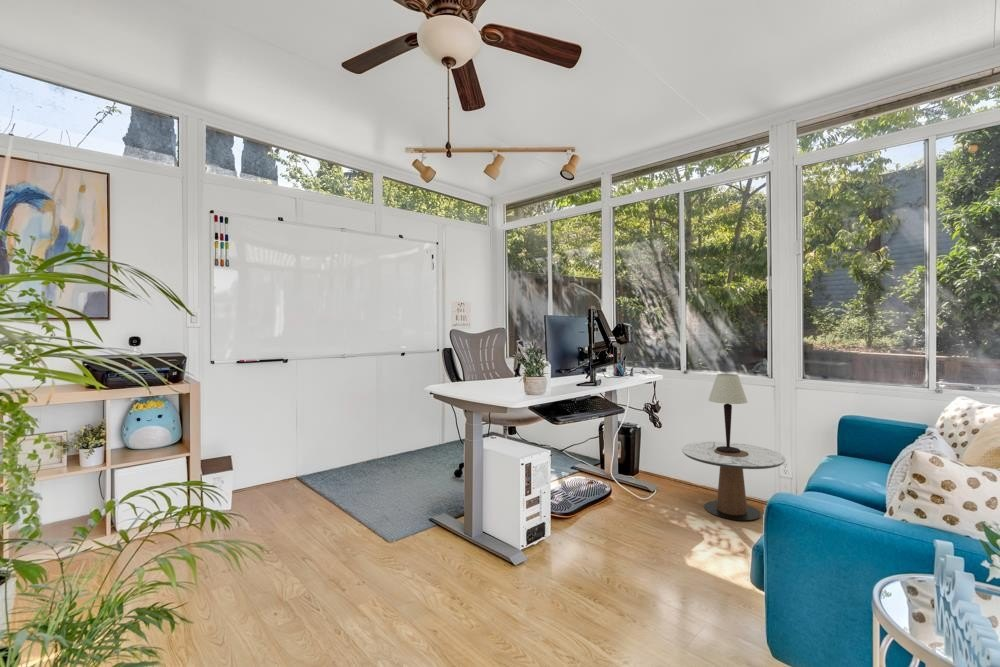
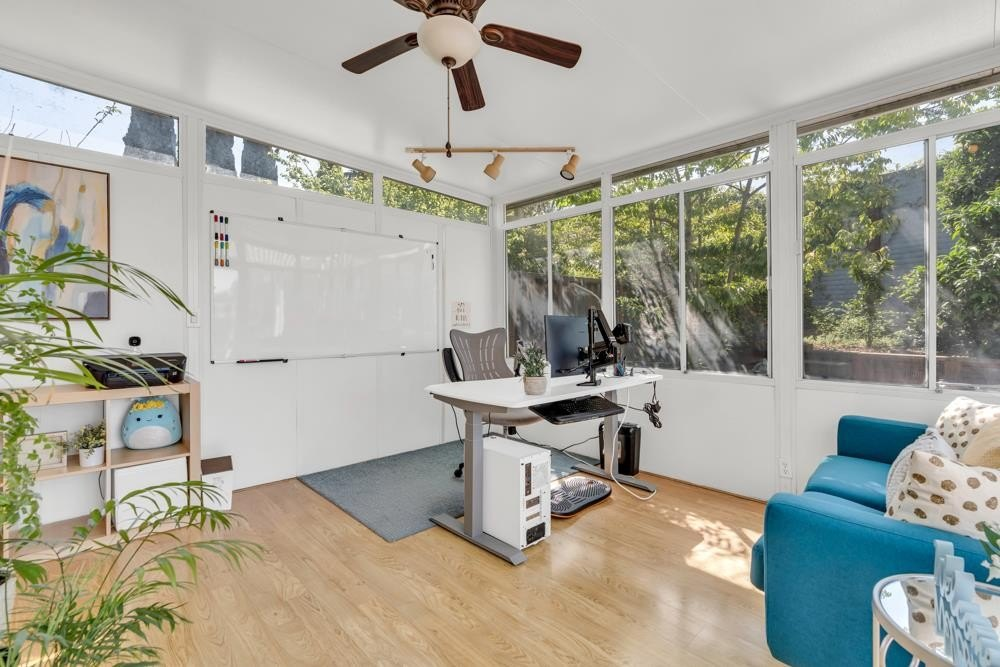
- table lamp [708,373,749,453]
- side table [681,441,786,522]
